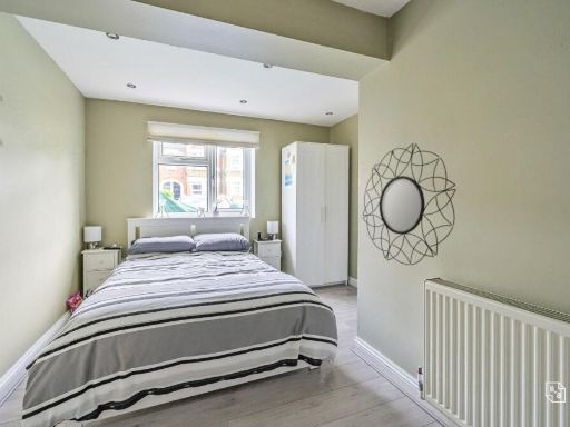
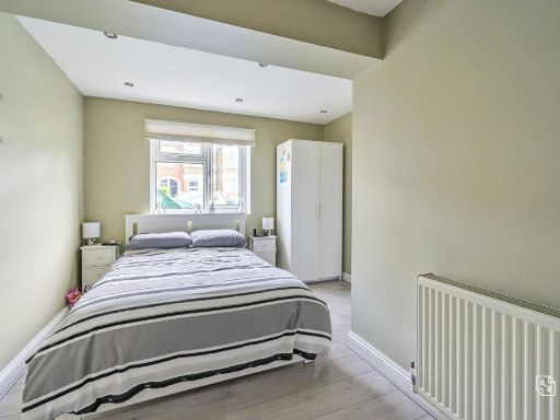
- home mirror [362,142,458,266]
